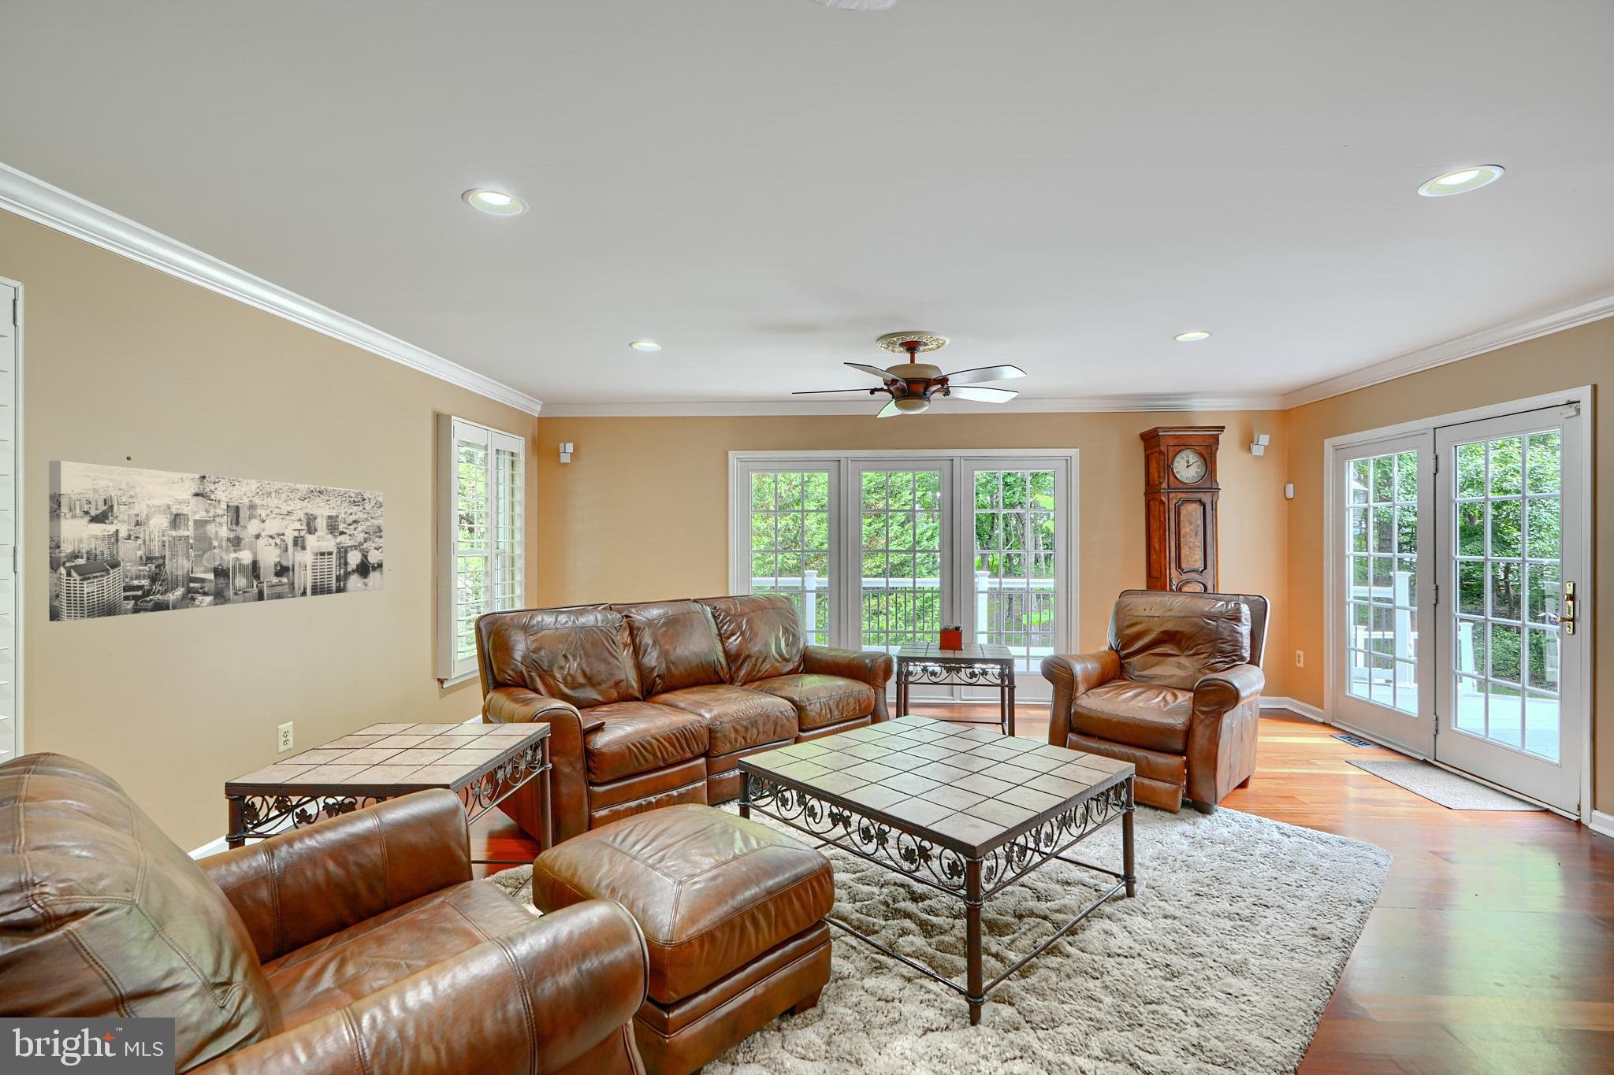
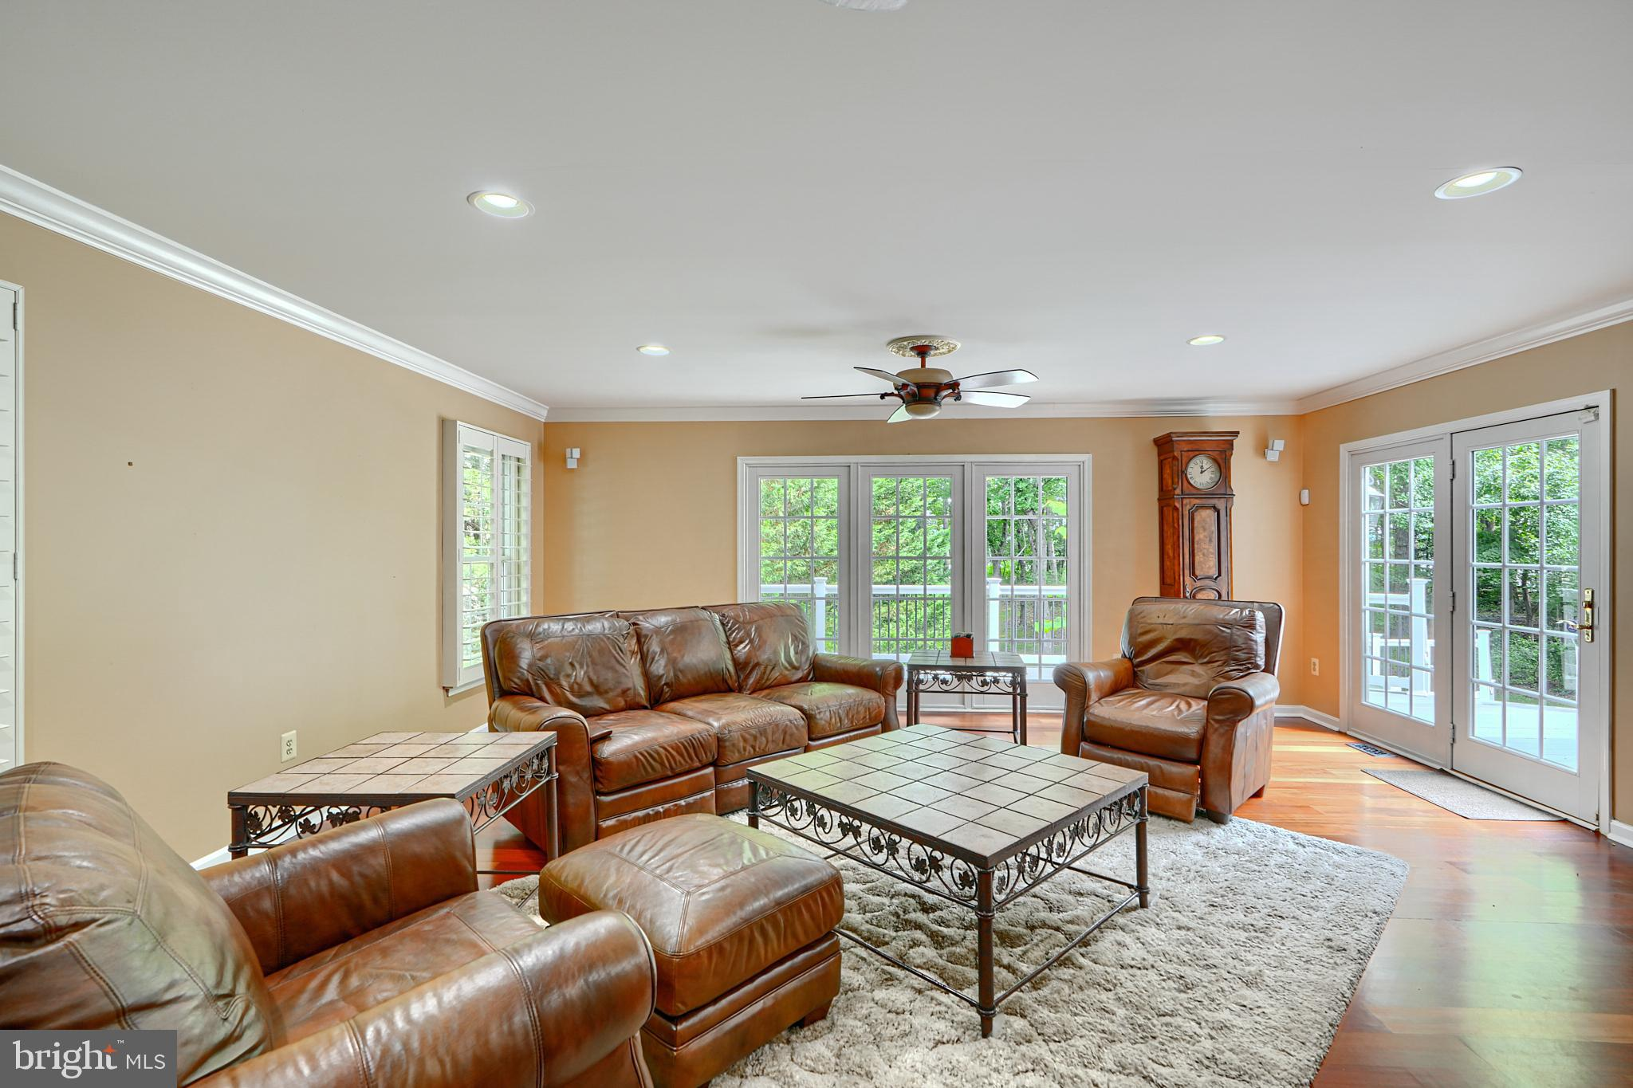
- wall art [48,460,384,623]
